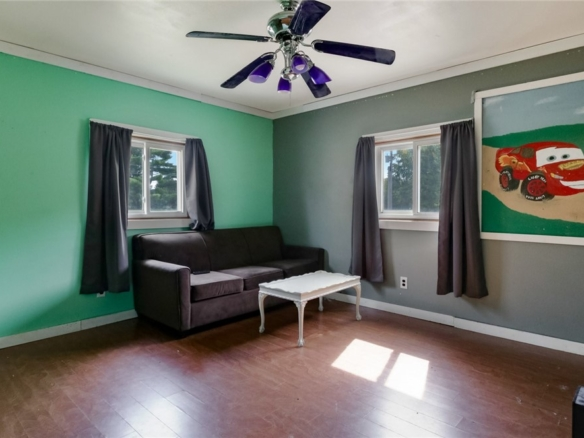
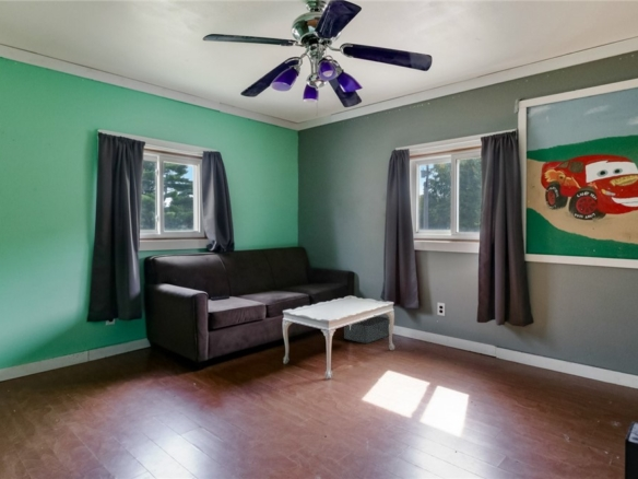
+ storage bin [343,315,390,344]
